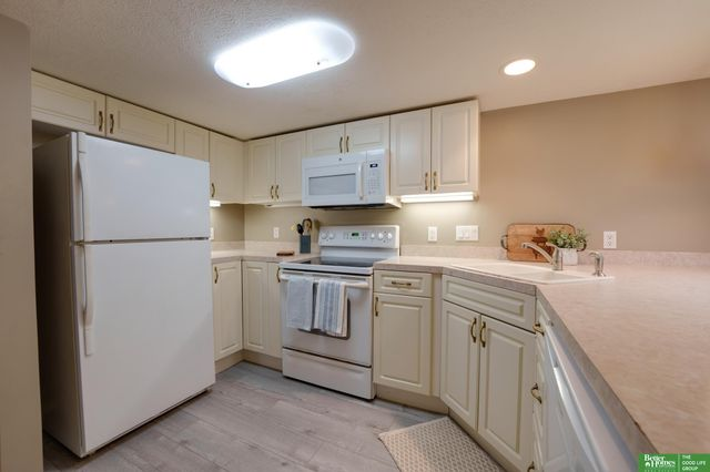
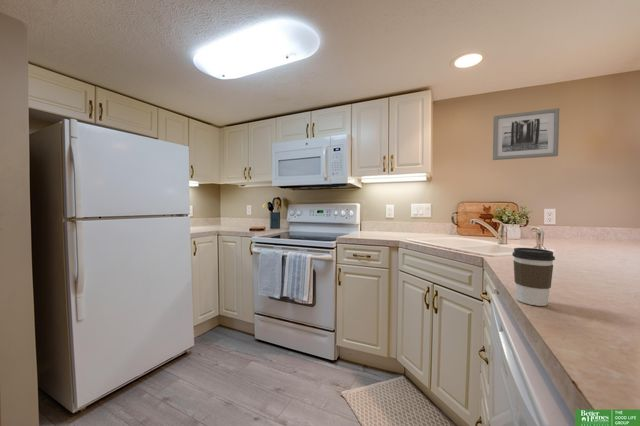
+ coffee cup [511,247,556,307]
+ wall art [492,107,560,161]
